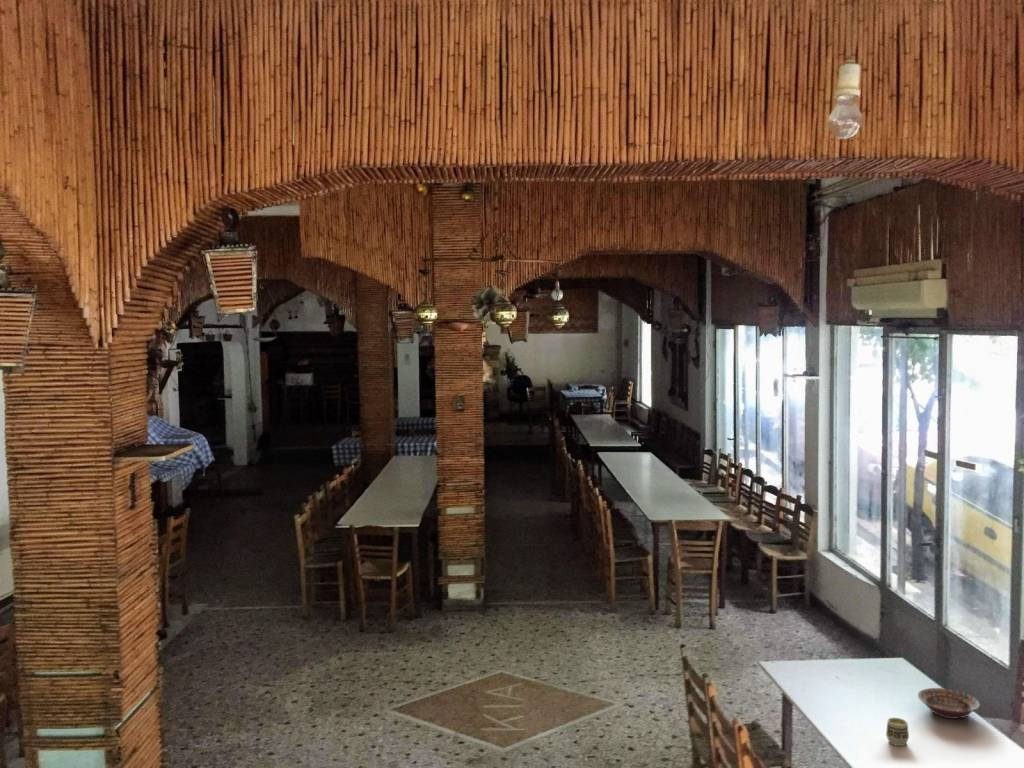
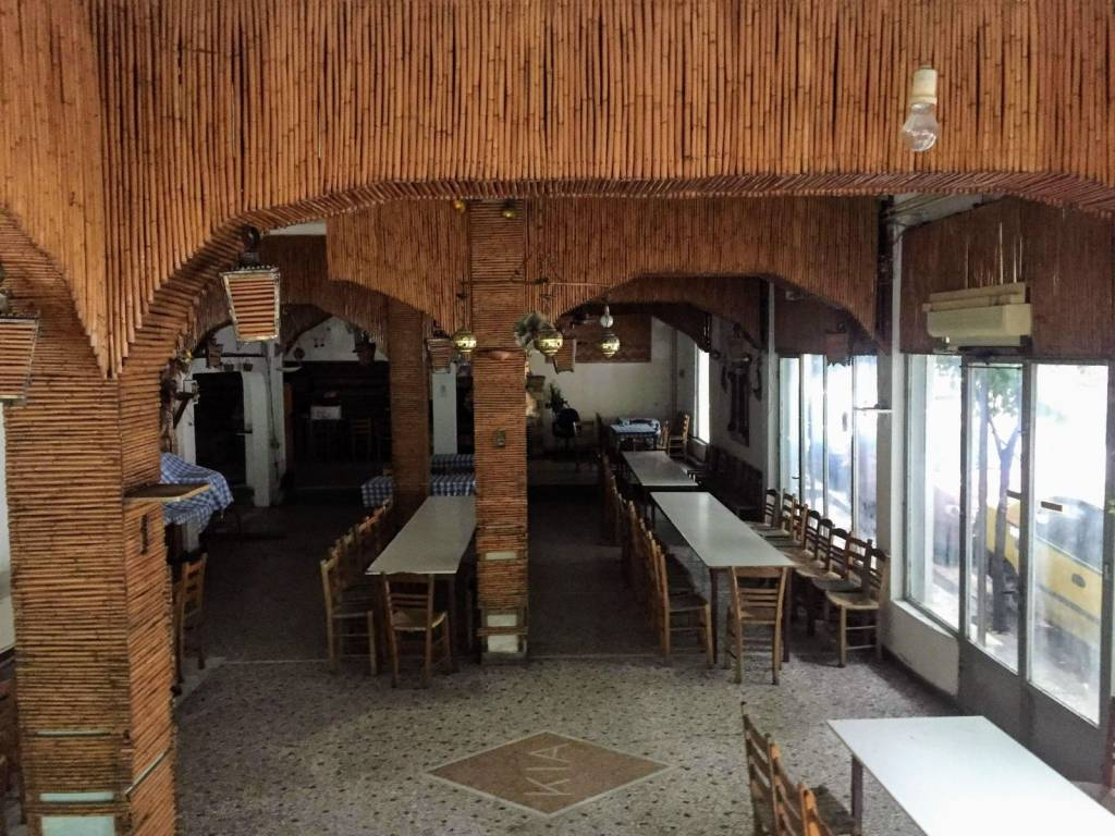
- decorative bowl [917,687,981,720]
- cup [885,717,910,747]
